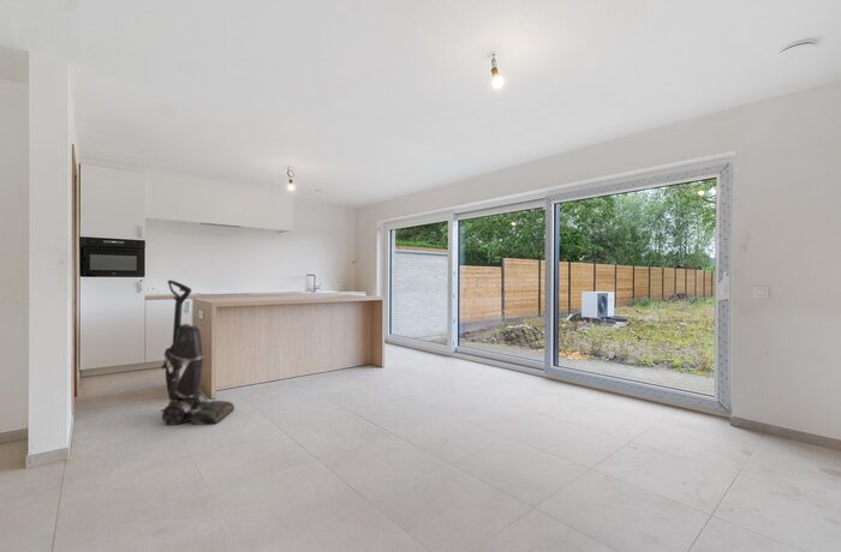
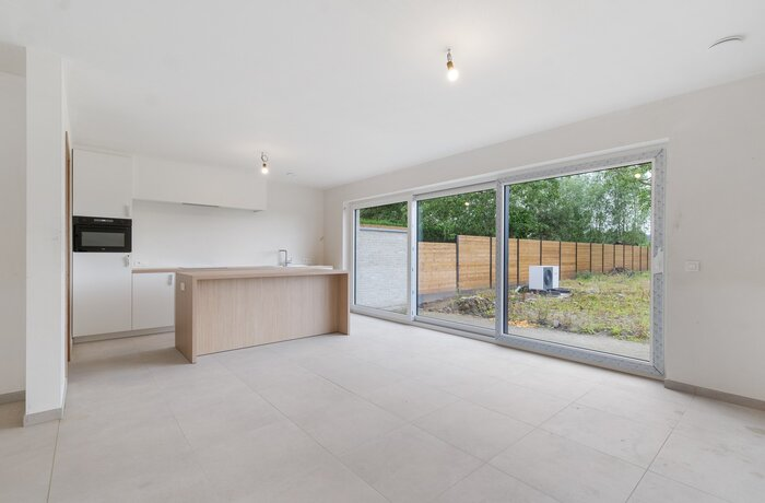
- vacuum cleaner [160,278,235,426]
